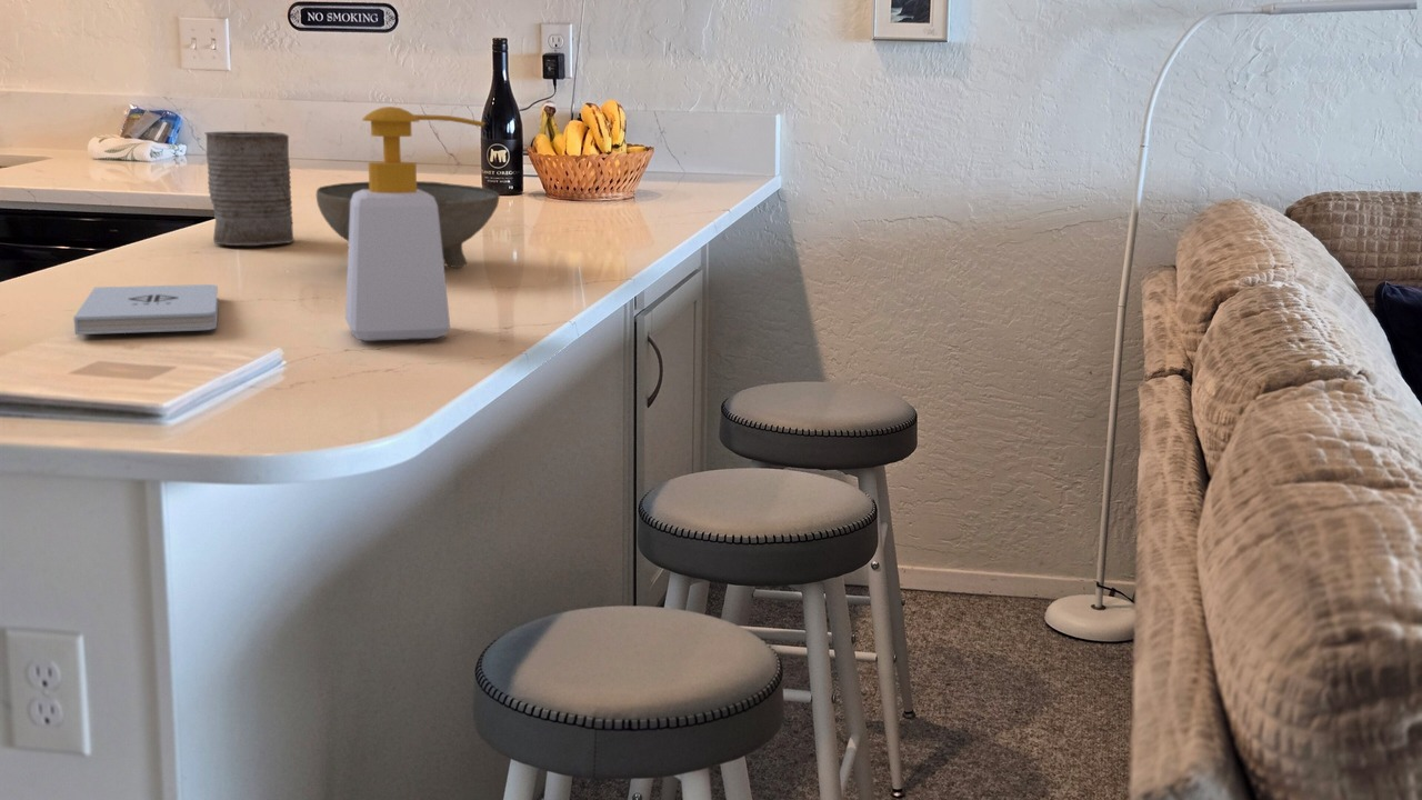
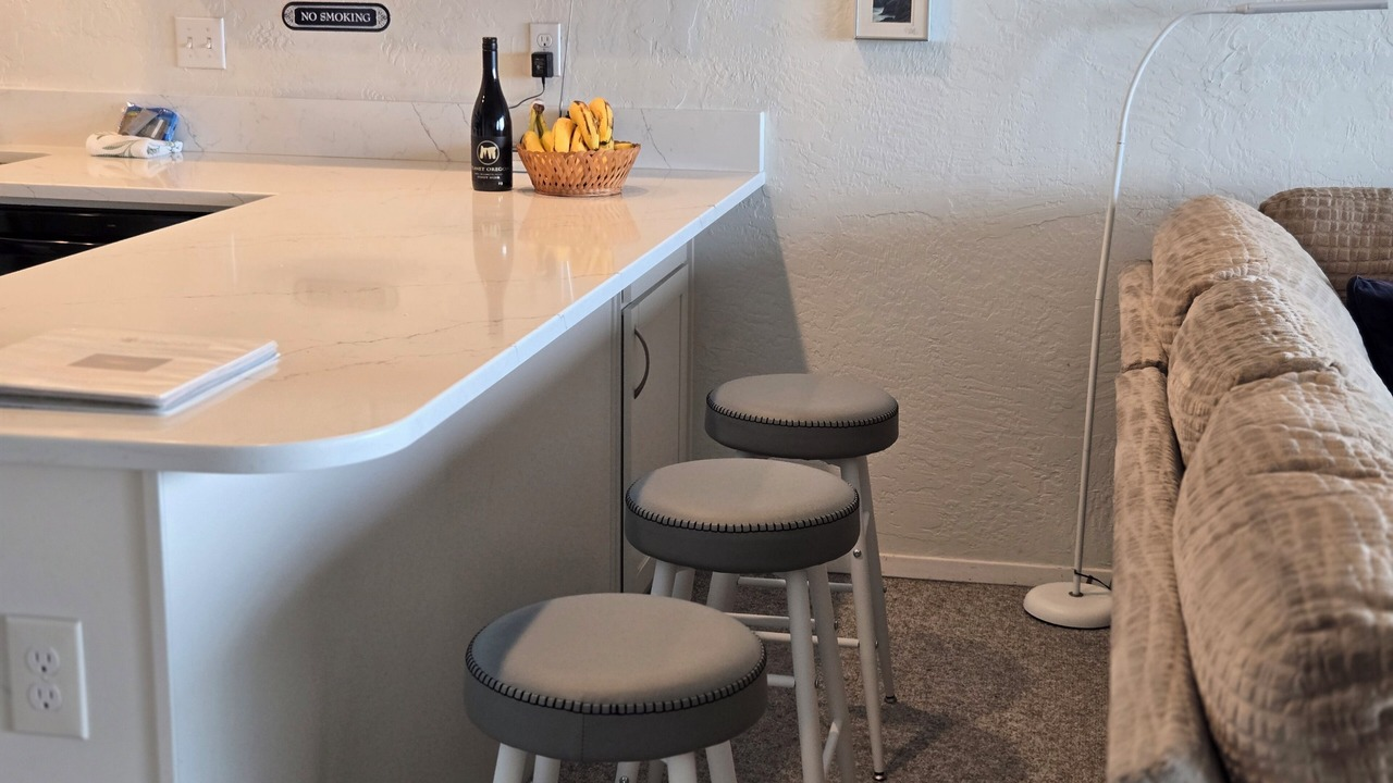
- mug [203,131,296,247]
- soap bottle [344,106,485,342]
- bowl [316,180,501,269]
- notepad [72,283,220,336]
